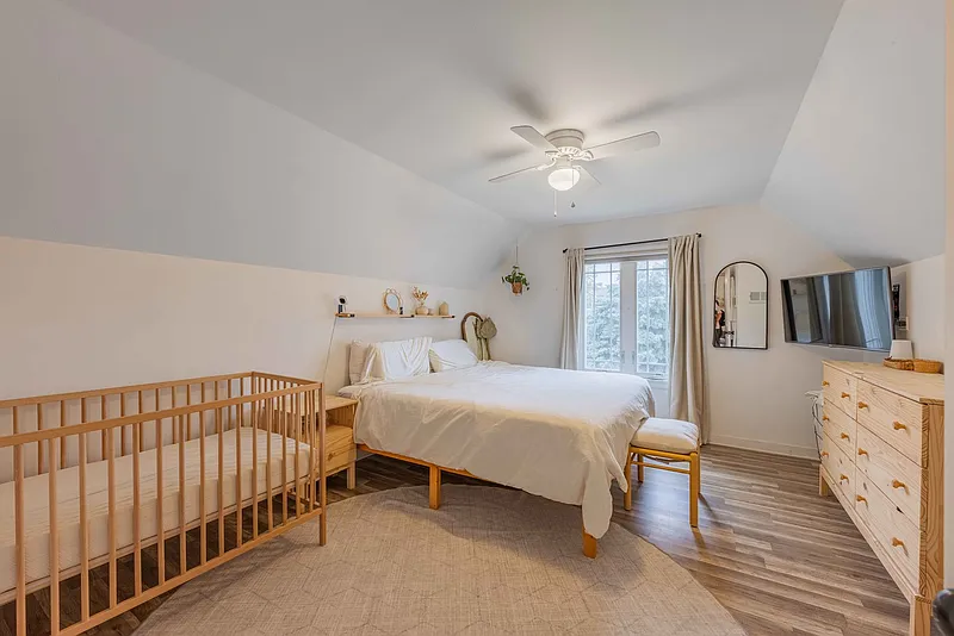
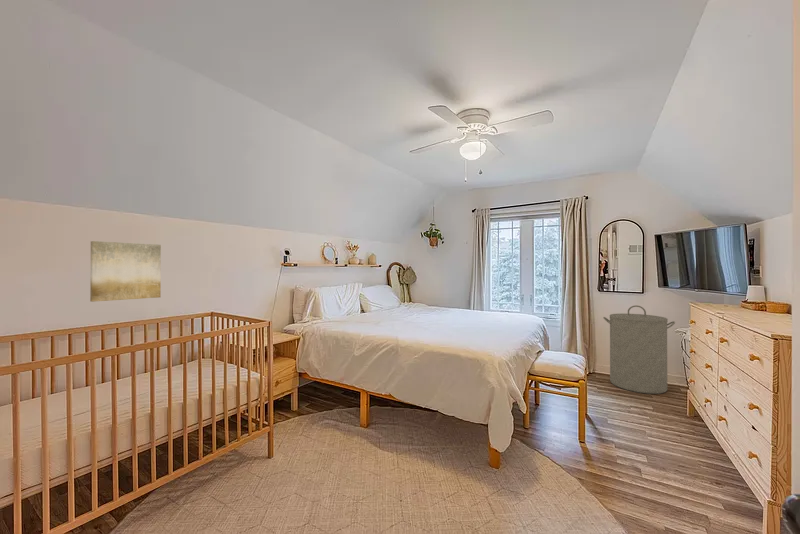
+ wall art [89,240,162,303]
+ laundry hamper [603,304,676,395]
